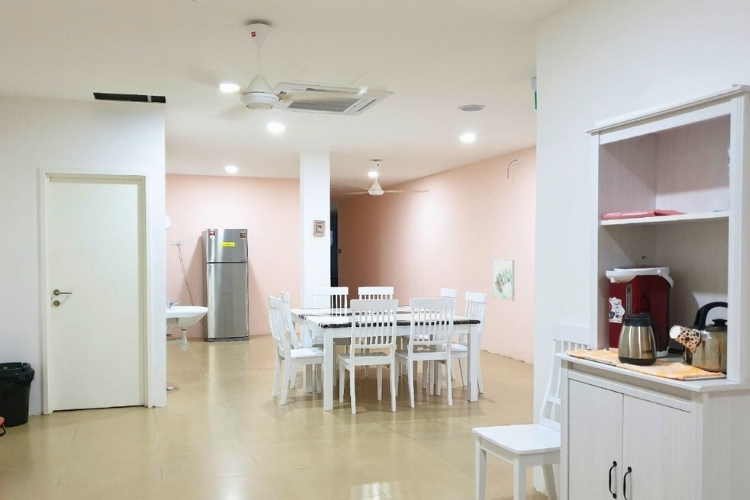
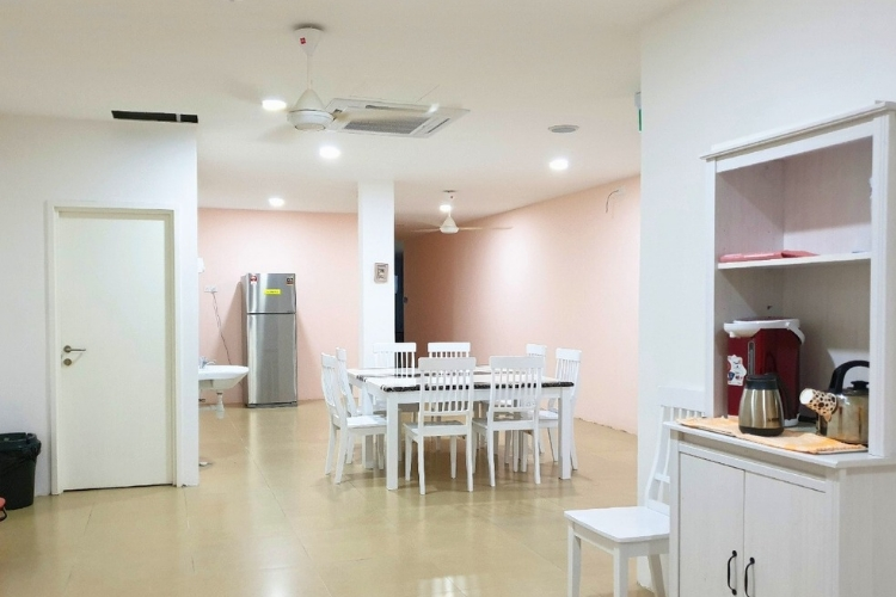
- wall art [491,258,516,302]
